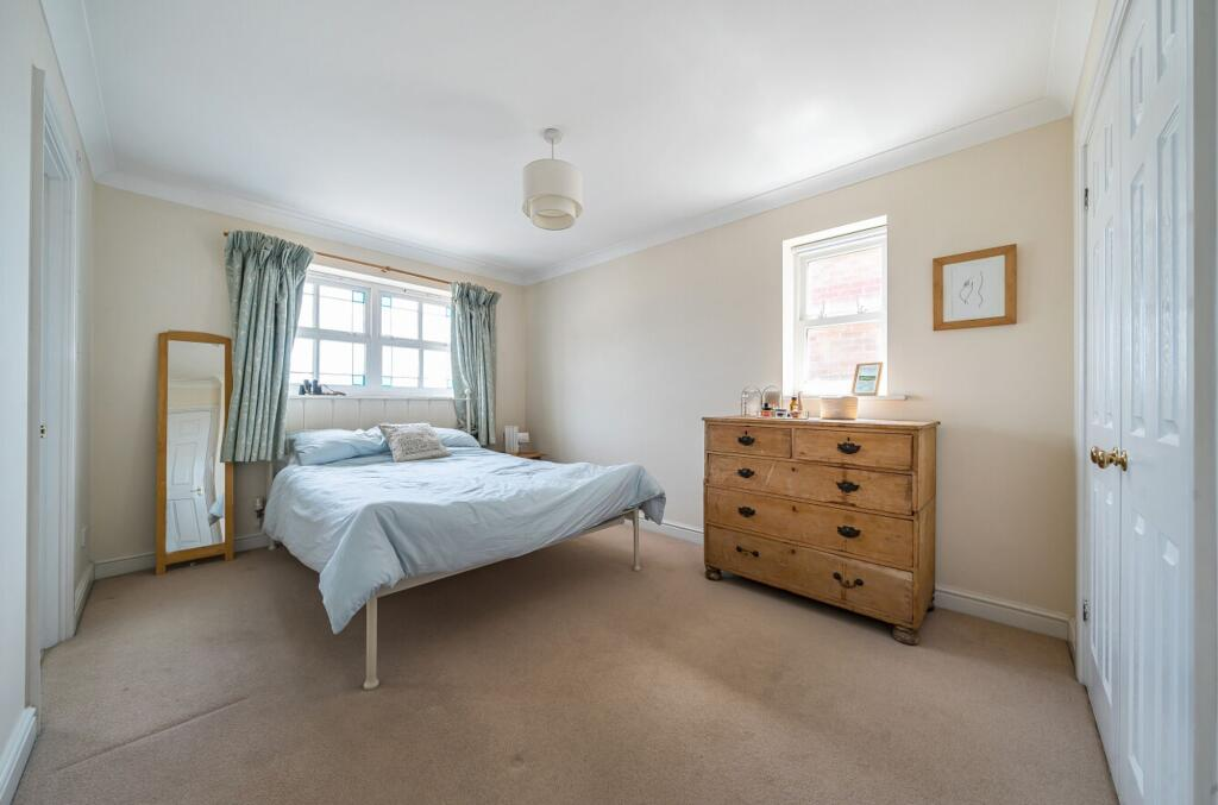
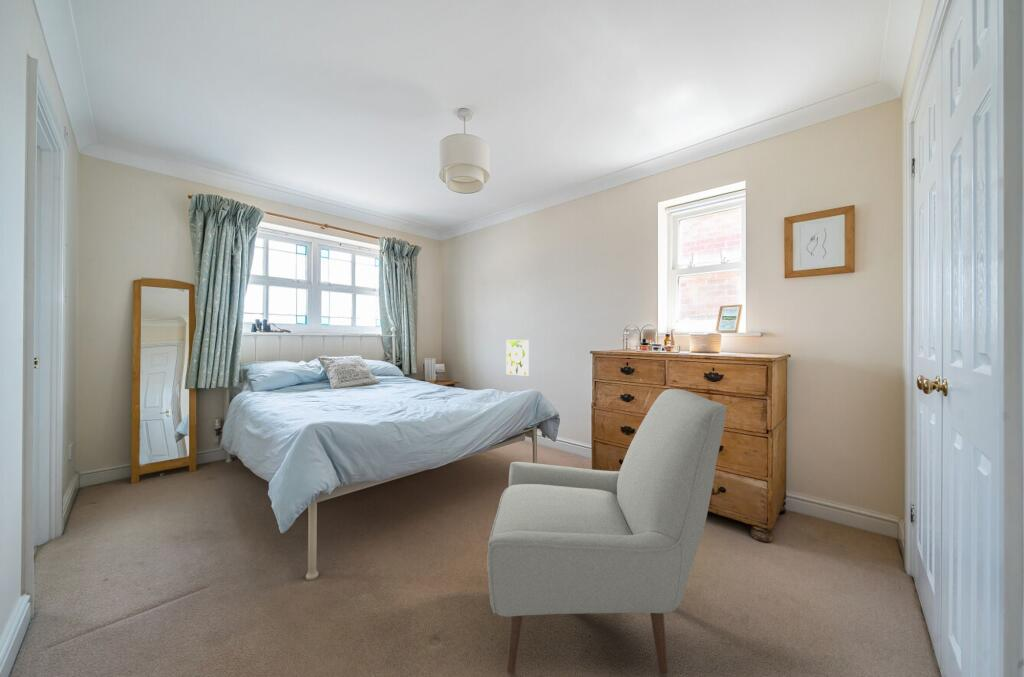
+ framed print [505,339,530,377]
+ chair [486,388,728,676]
